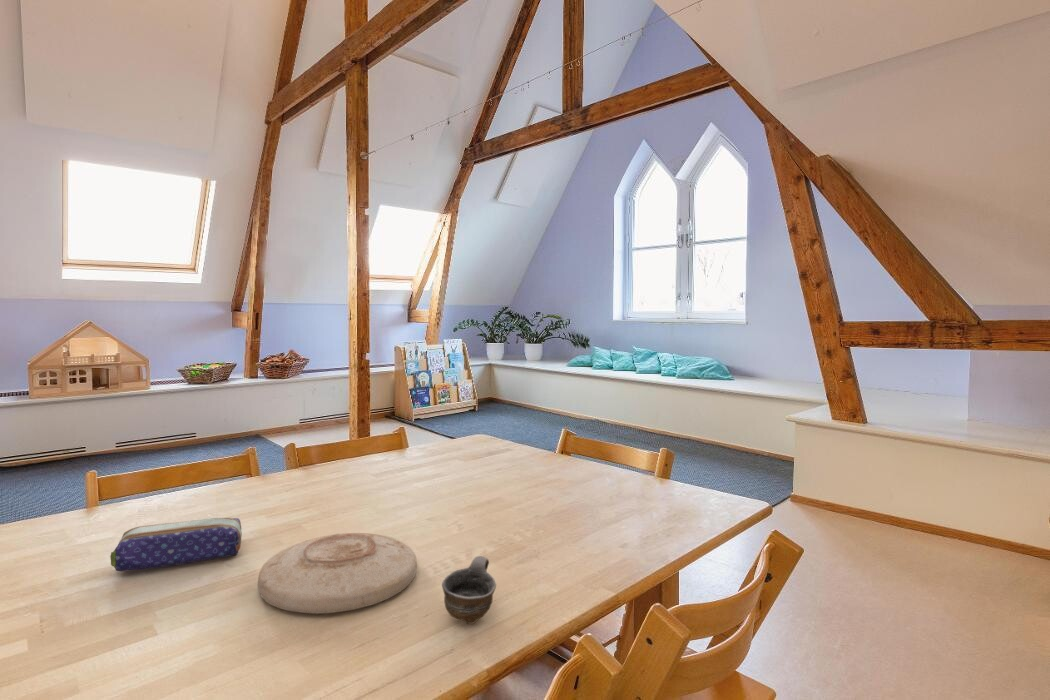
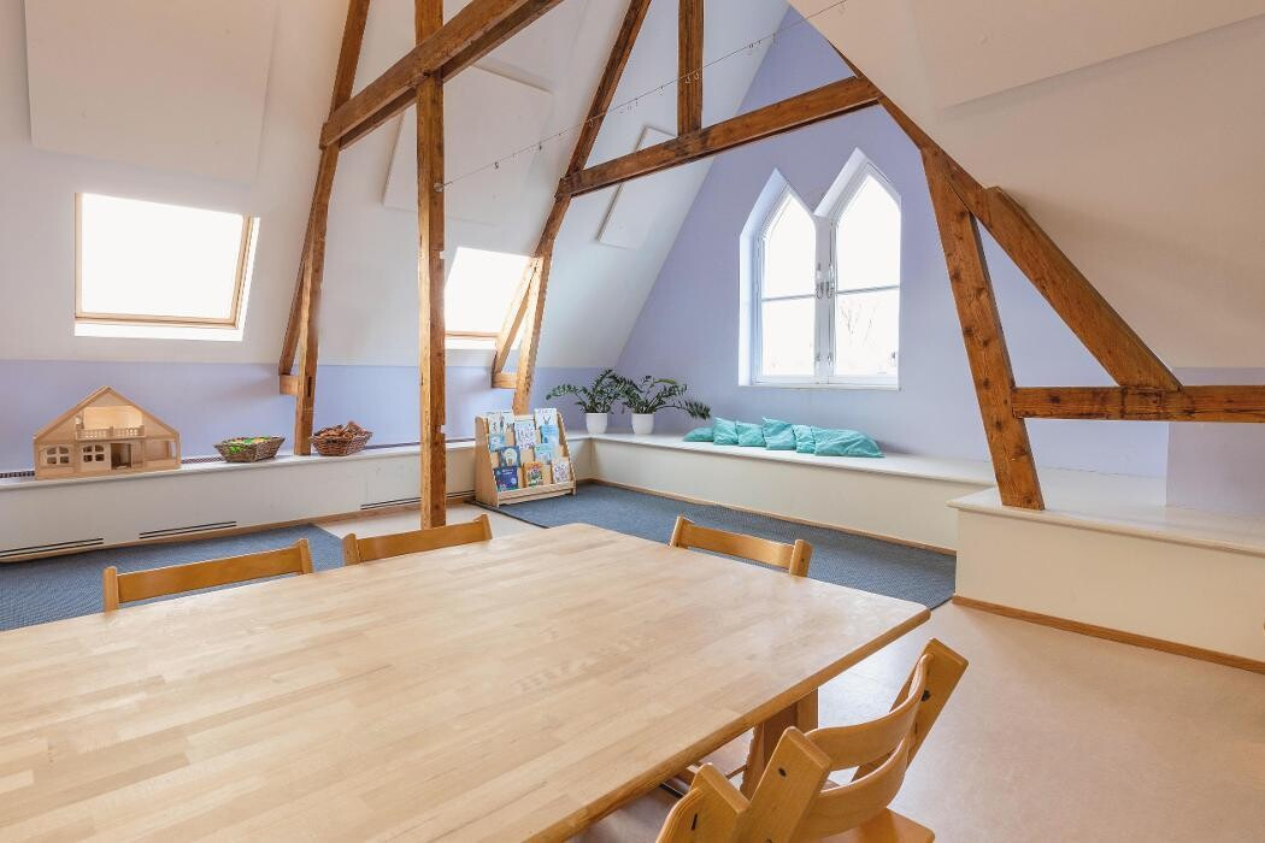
- cup [441,555,497,625]
- pencil case [109,517,243,572]
- plate [257,532,418,615]
